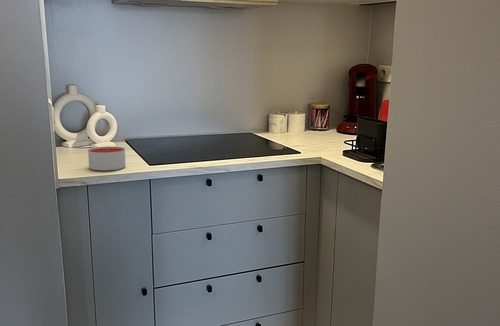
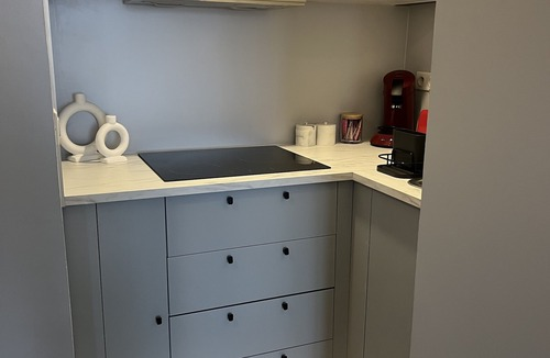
- candle [87,146,127,171]
